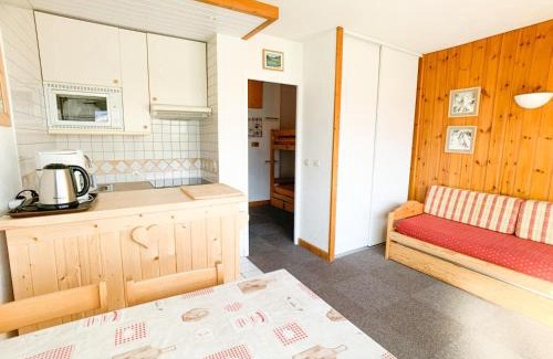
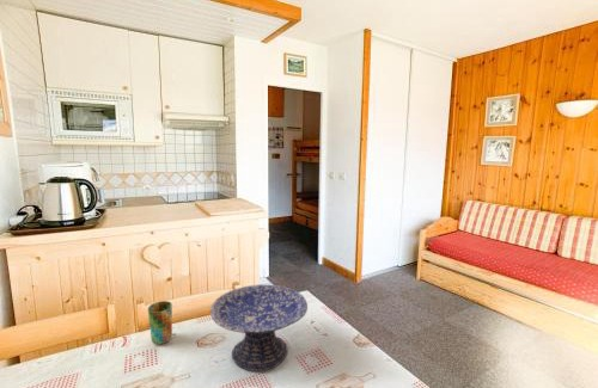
+ decorative bowl [209,283,309,372]
+ cup [147,300,173,346]
